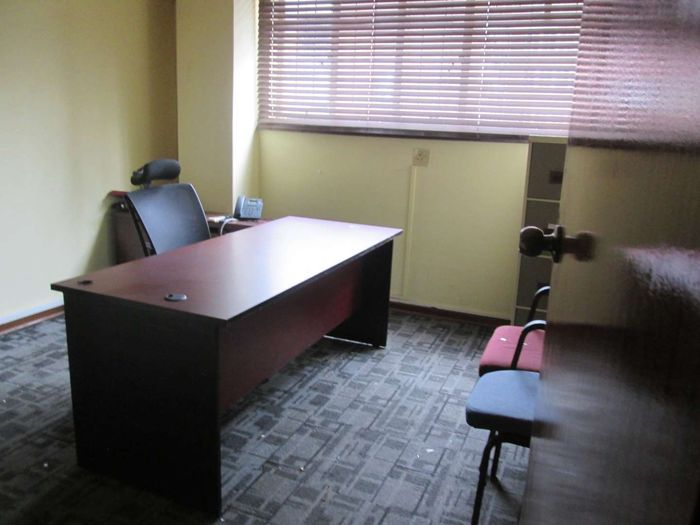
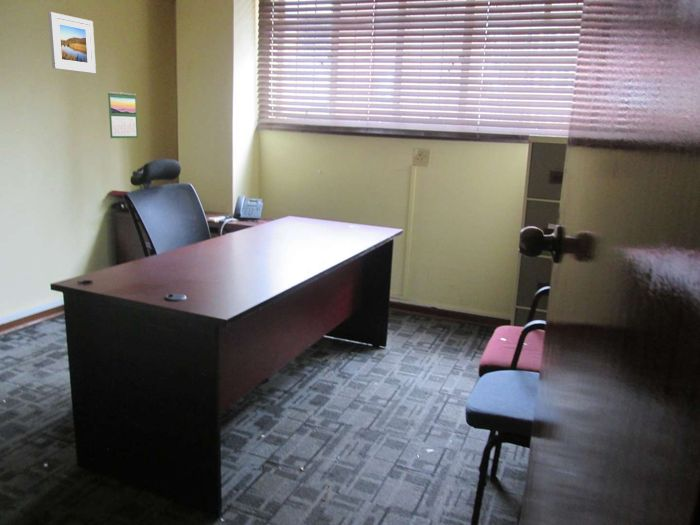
+ calendar [107,91,139,139]
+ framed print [47,11,97,74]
